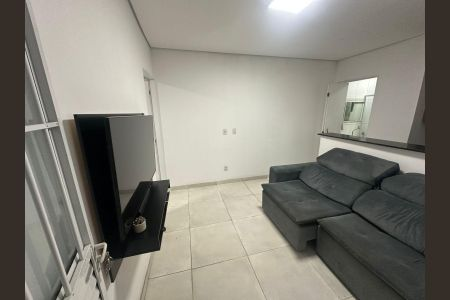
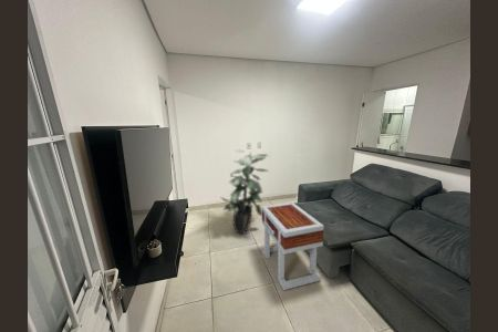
+ indoor plant [220,148,270,236]
+ side table [261,201,325,291]
